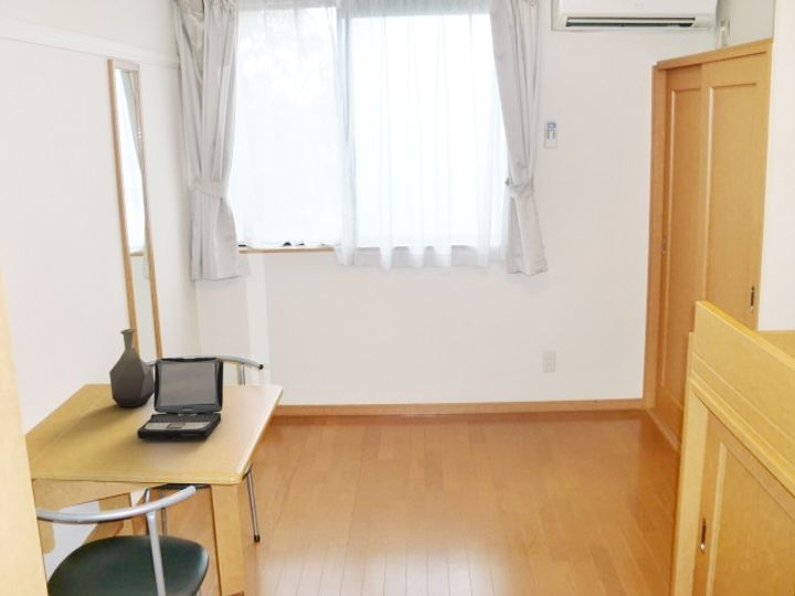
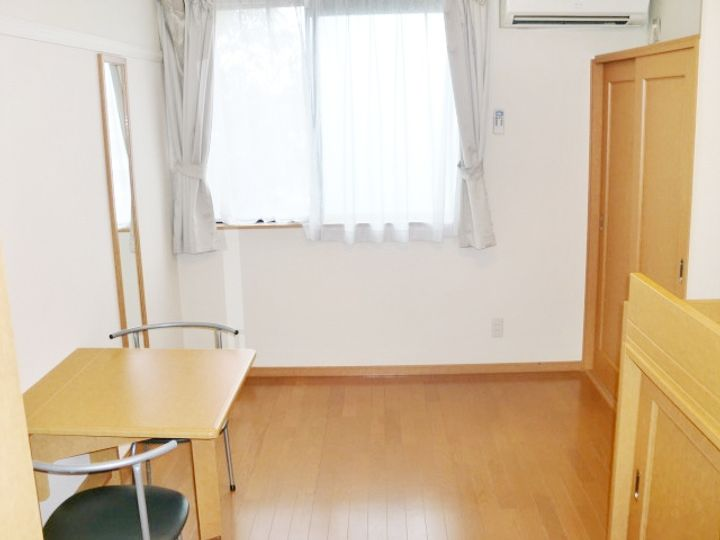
- vase [108,328,155,408]
- laptop [136,356,224,440]
